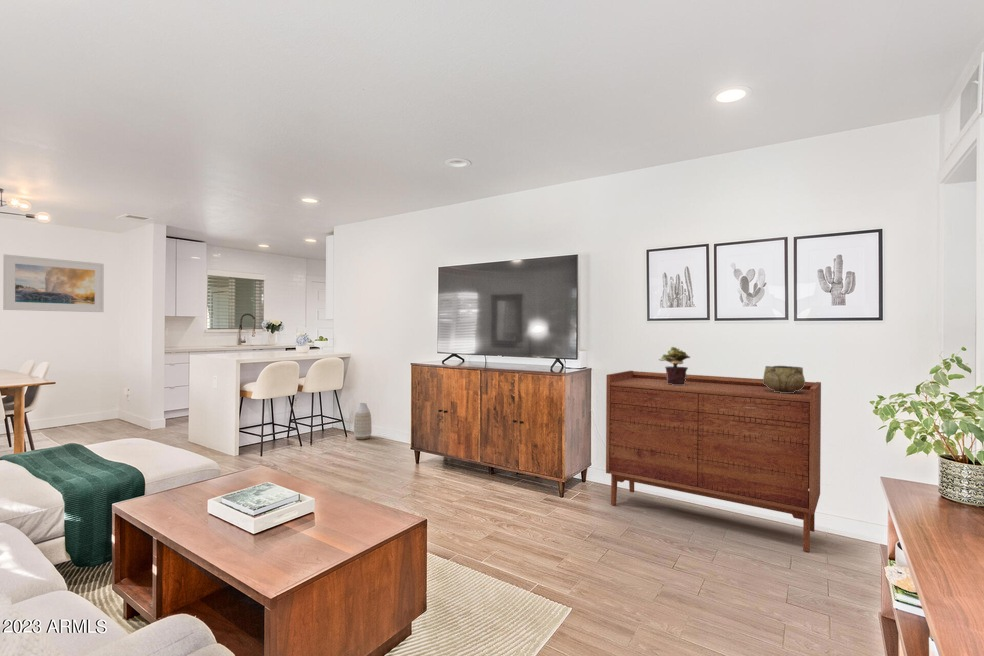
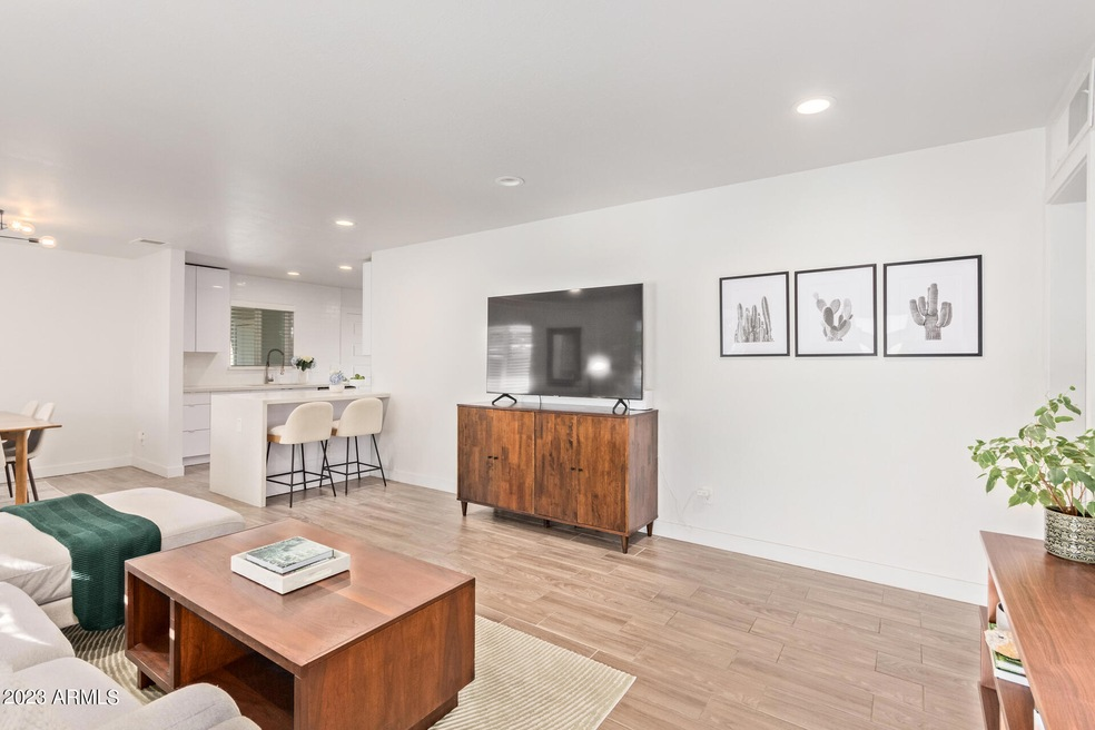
- vase [353,402,373,440]
- decorative bowl [762,365,806,393]
- potted plant [658,346,691,385]
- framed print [2,253,105,313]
- sideboard [605,370,822,553]
